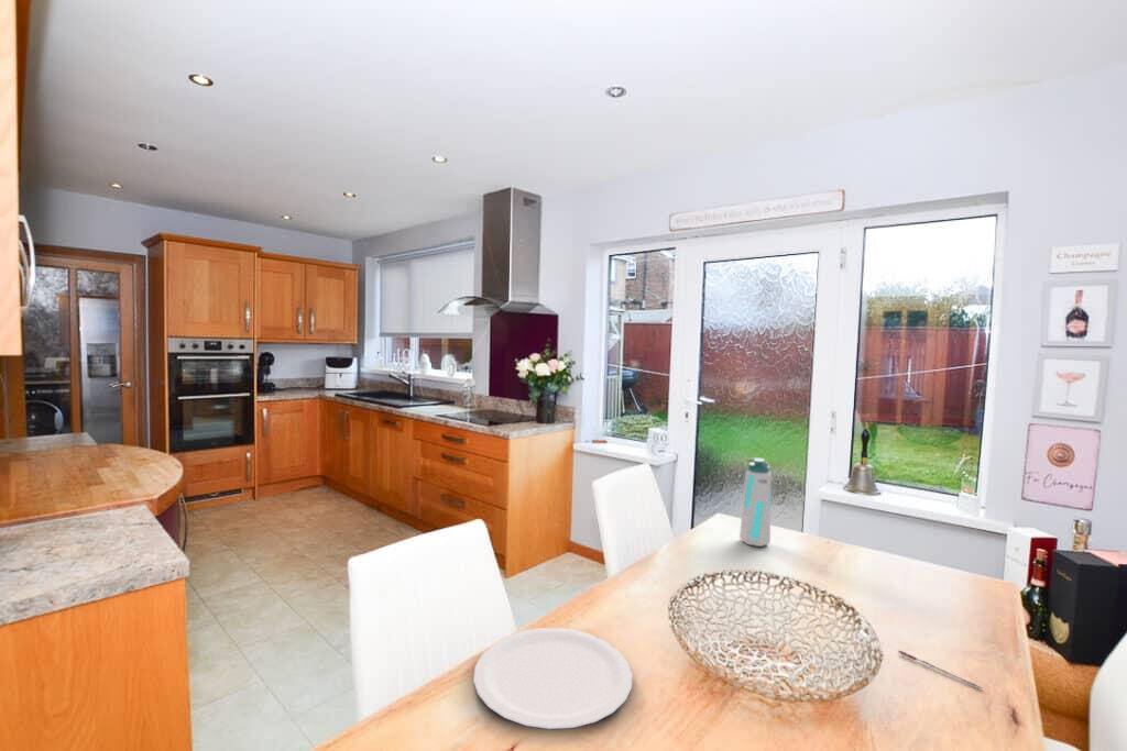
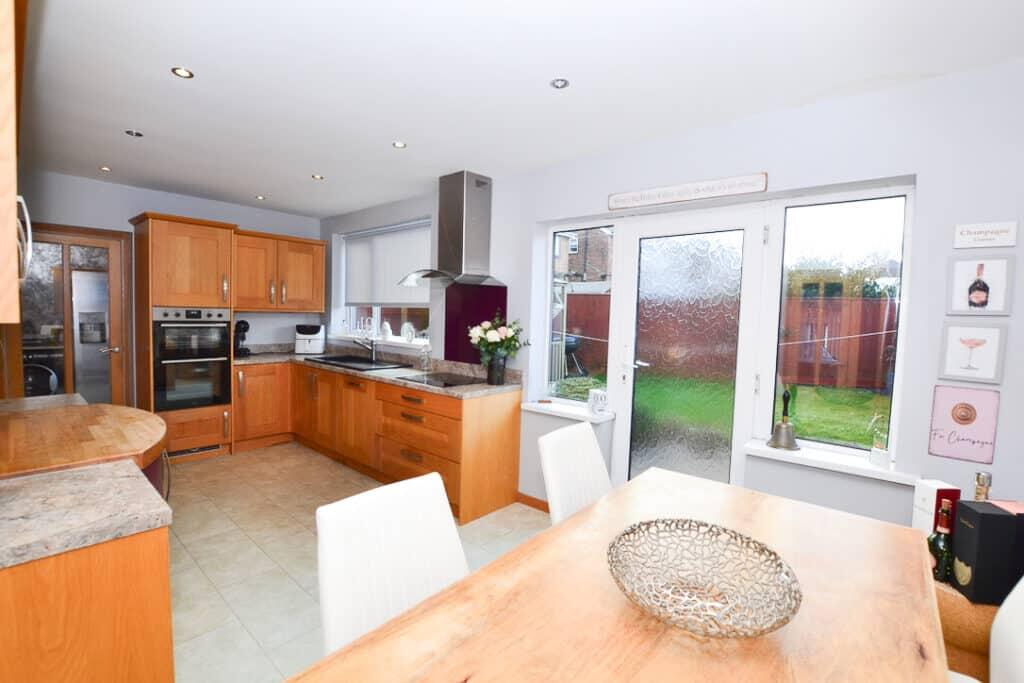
- plate [472,627,633,731]
- pen [898,650,983,689]
- water bottle [738,457,773,548]
